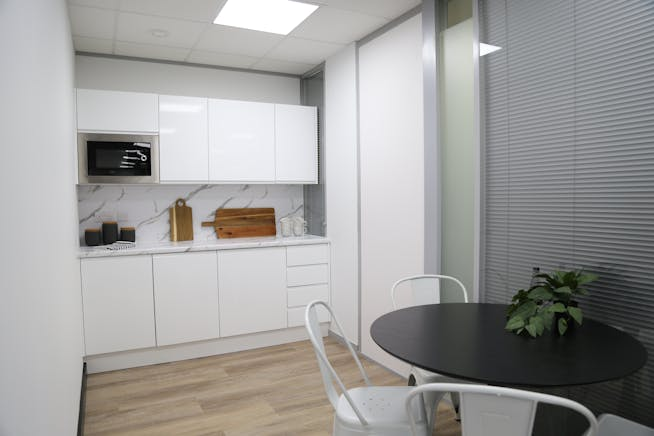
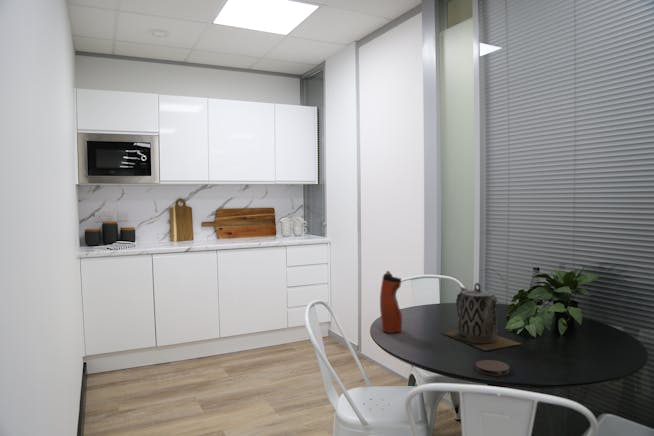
+ water bottle [379,270,403,334]
+ coaster [475,359,510,377]
+ teapot [441,282,522,352]
